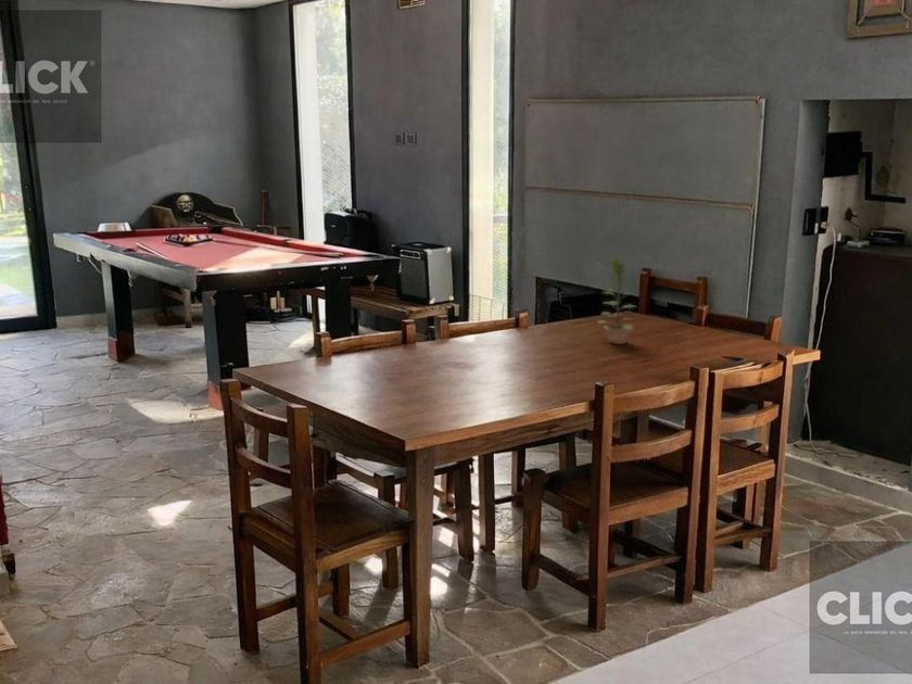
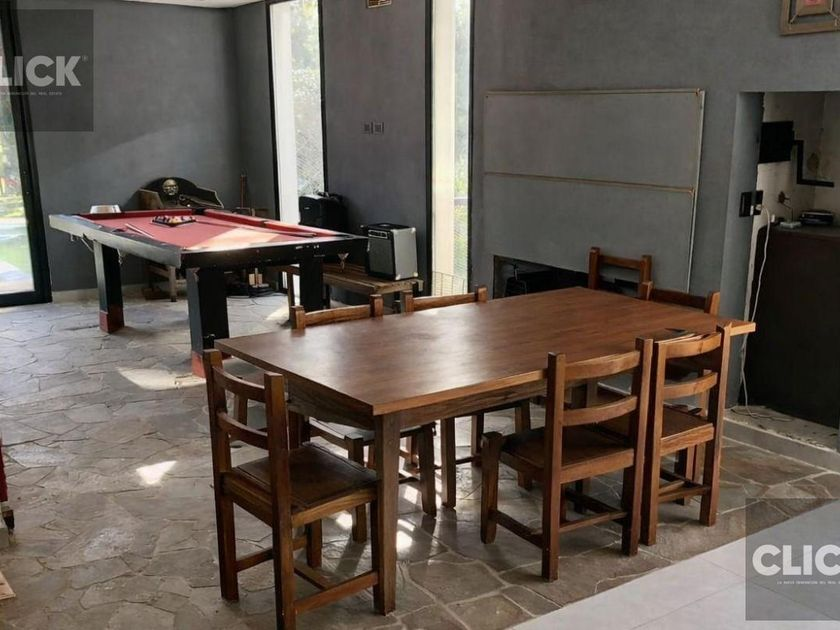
- plant [597,256,636,345]
